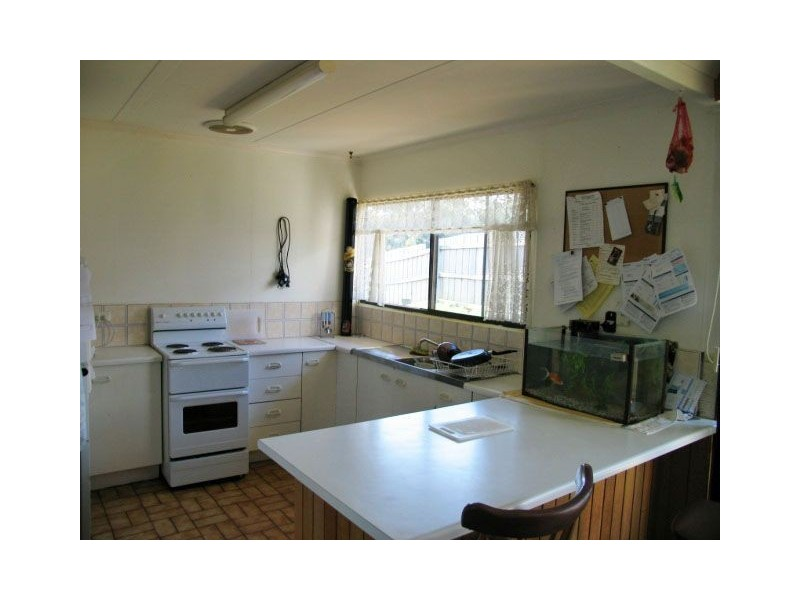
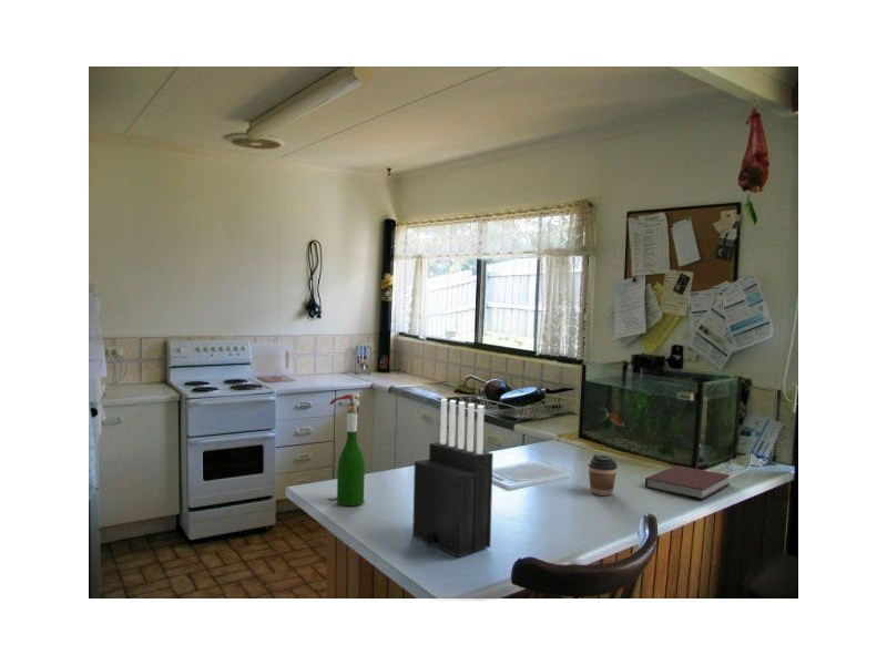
+ coffee cup [587,453,619,497]
+ knife block [411,397,495,557]
+ wine bottle [328,391,366,507]
+ notebook [644,464,731,500]
